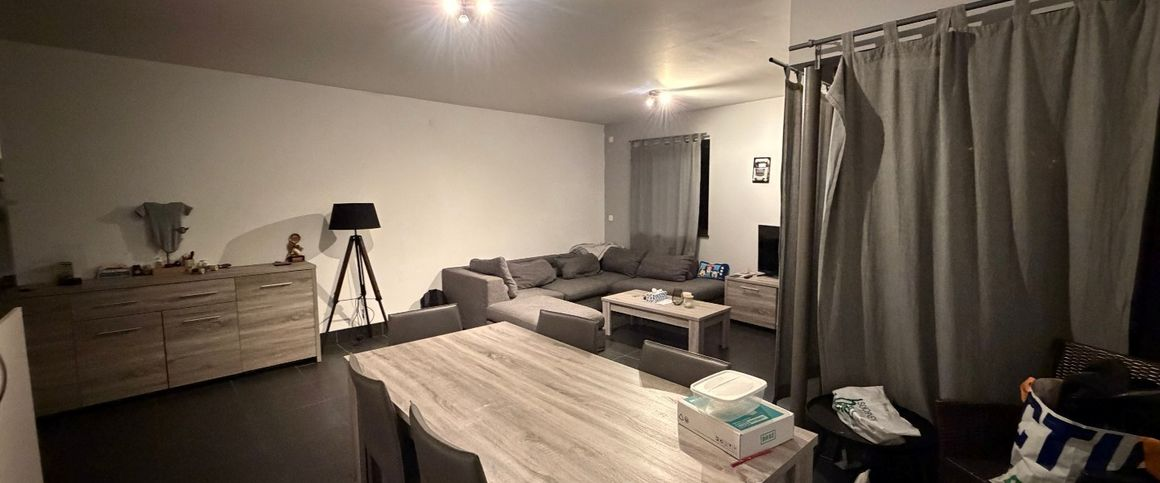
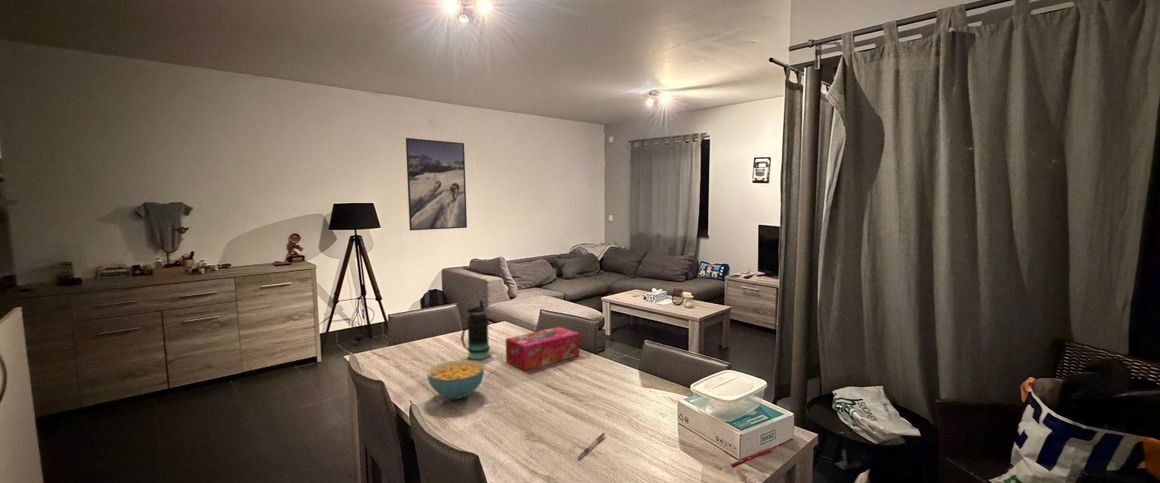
+ pen [577,432,606,459]
+ bottle [460,299,491,360]
+ cereal bowl [426,359,485,400]
+ tissue box [505,326,581,371]
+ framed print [405,137,468,231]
